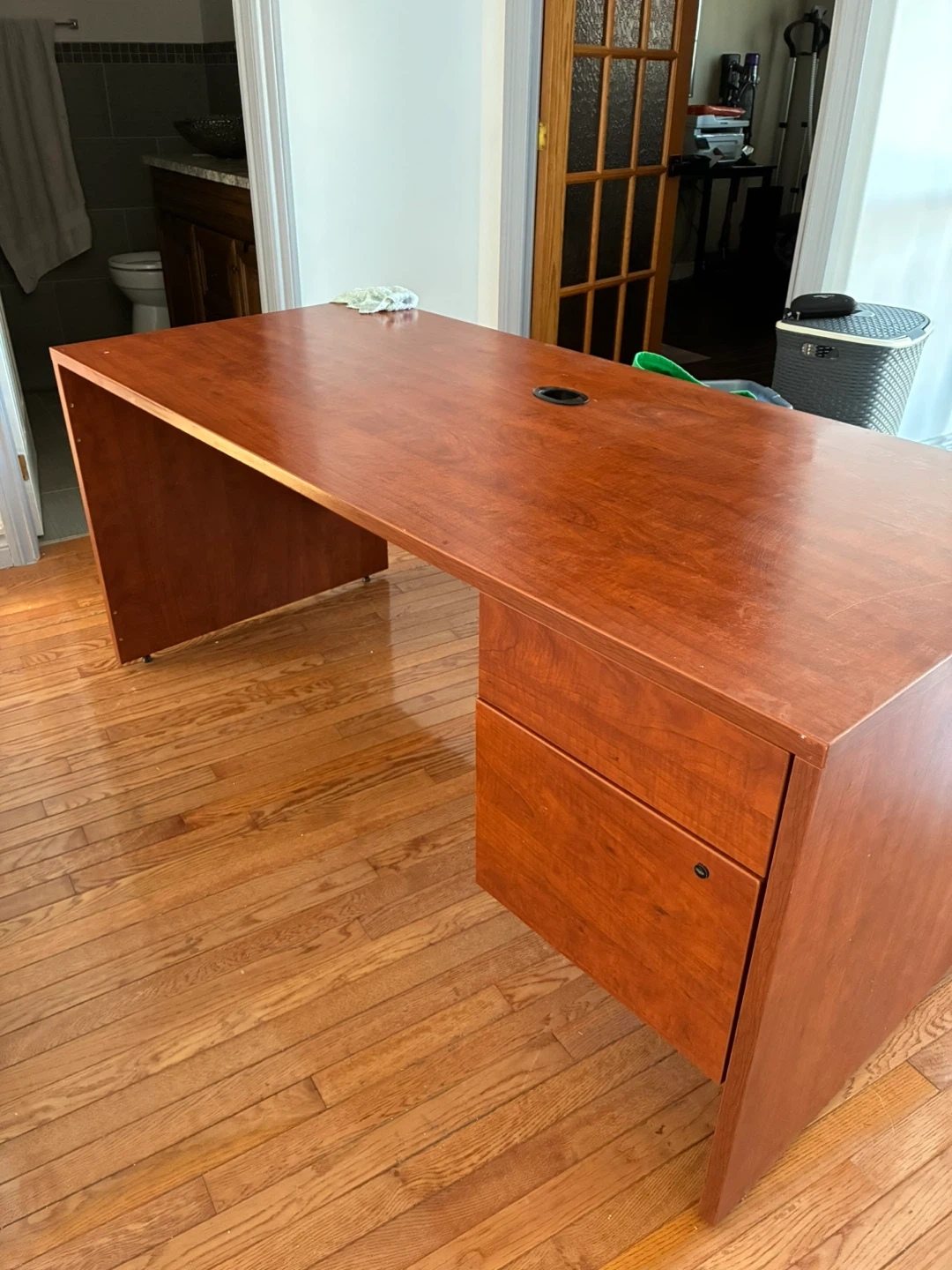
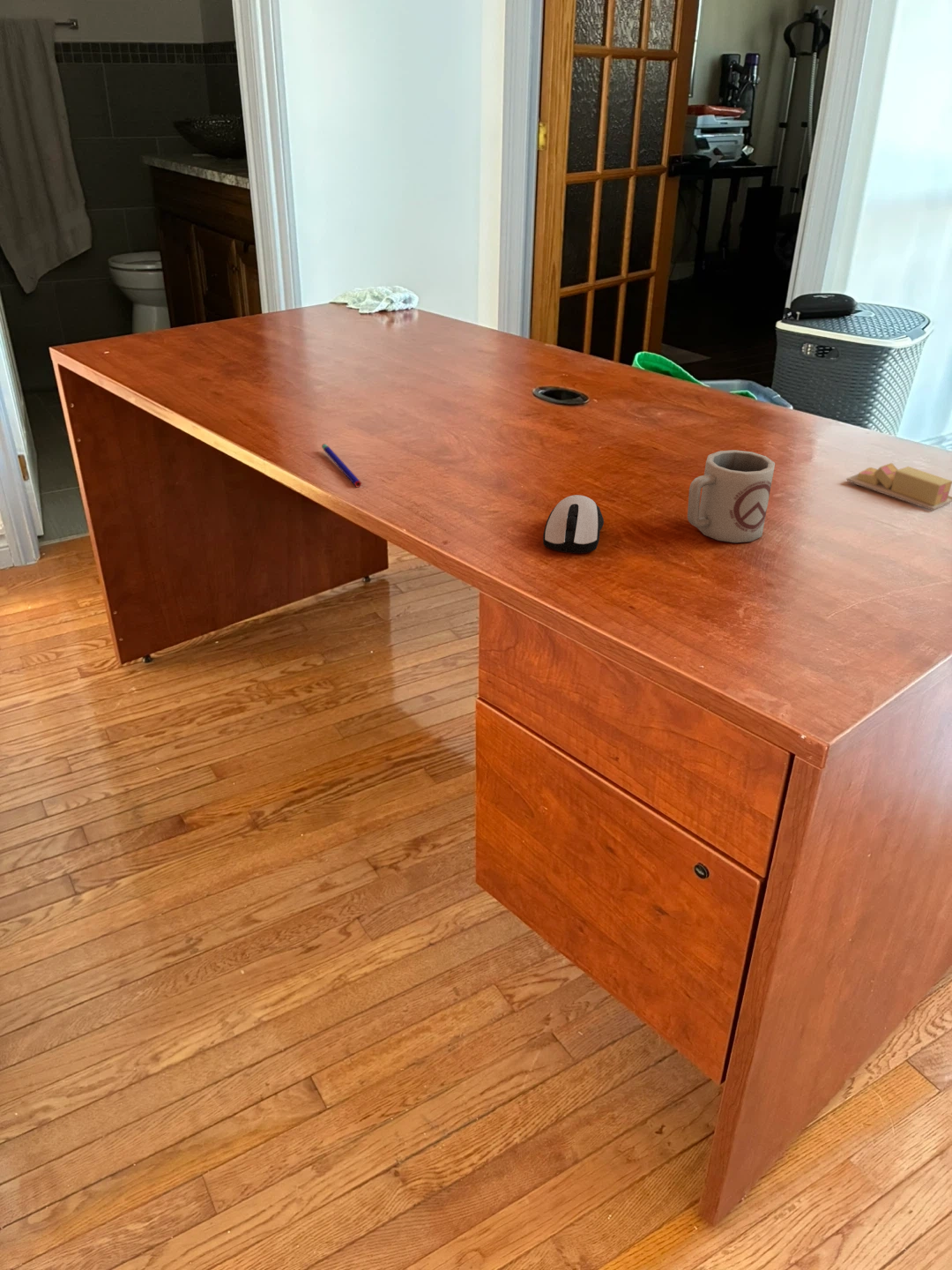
+ pen [321,443,362,488]
+ cup [687,449,776,543]
+ computer mouse [542,494,605,554]
+ sticky notes [845,462,952,512]
